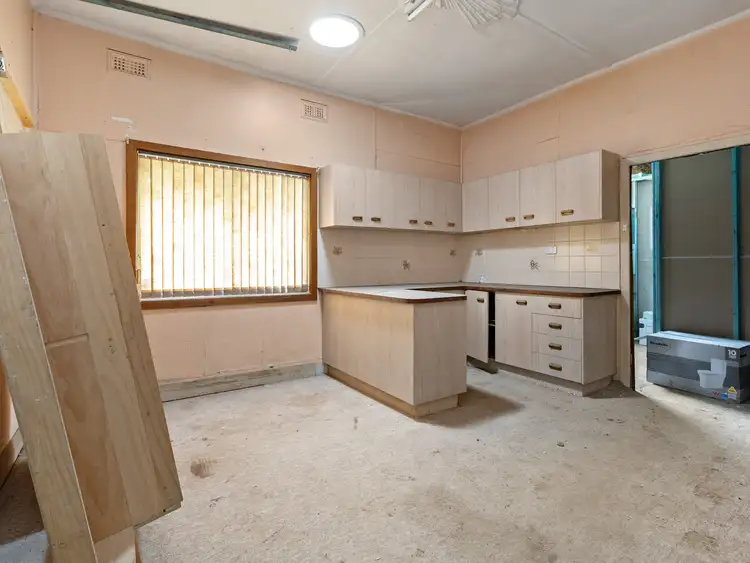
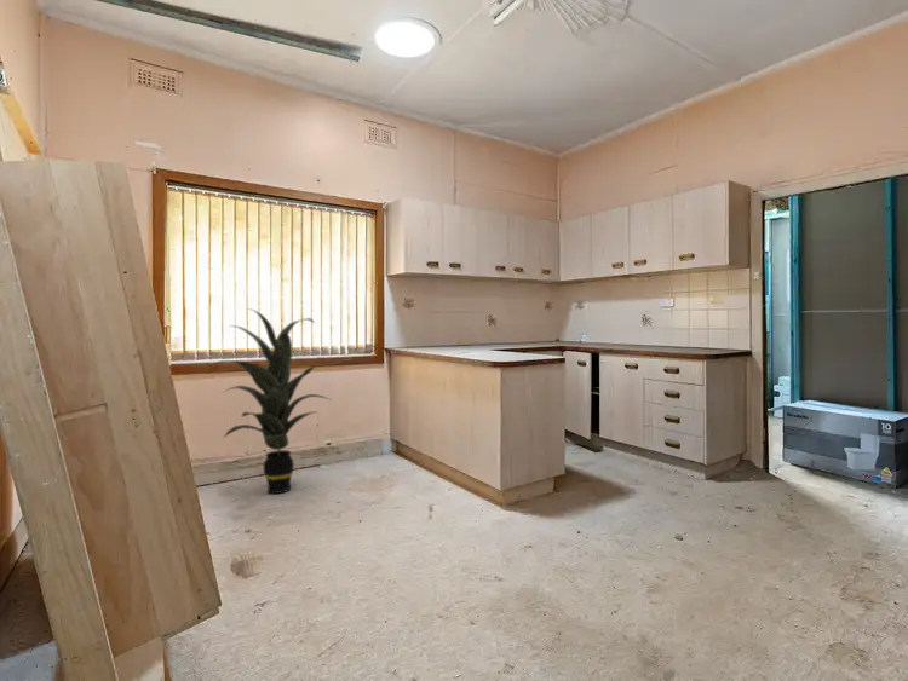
+ indoor plant [214,307,333,495]
